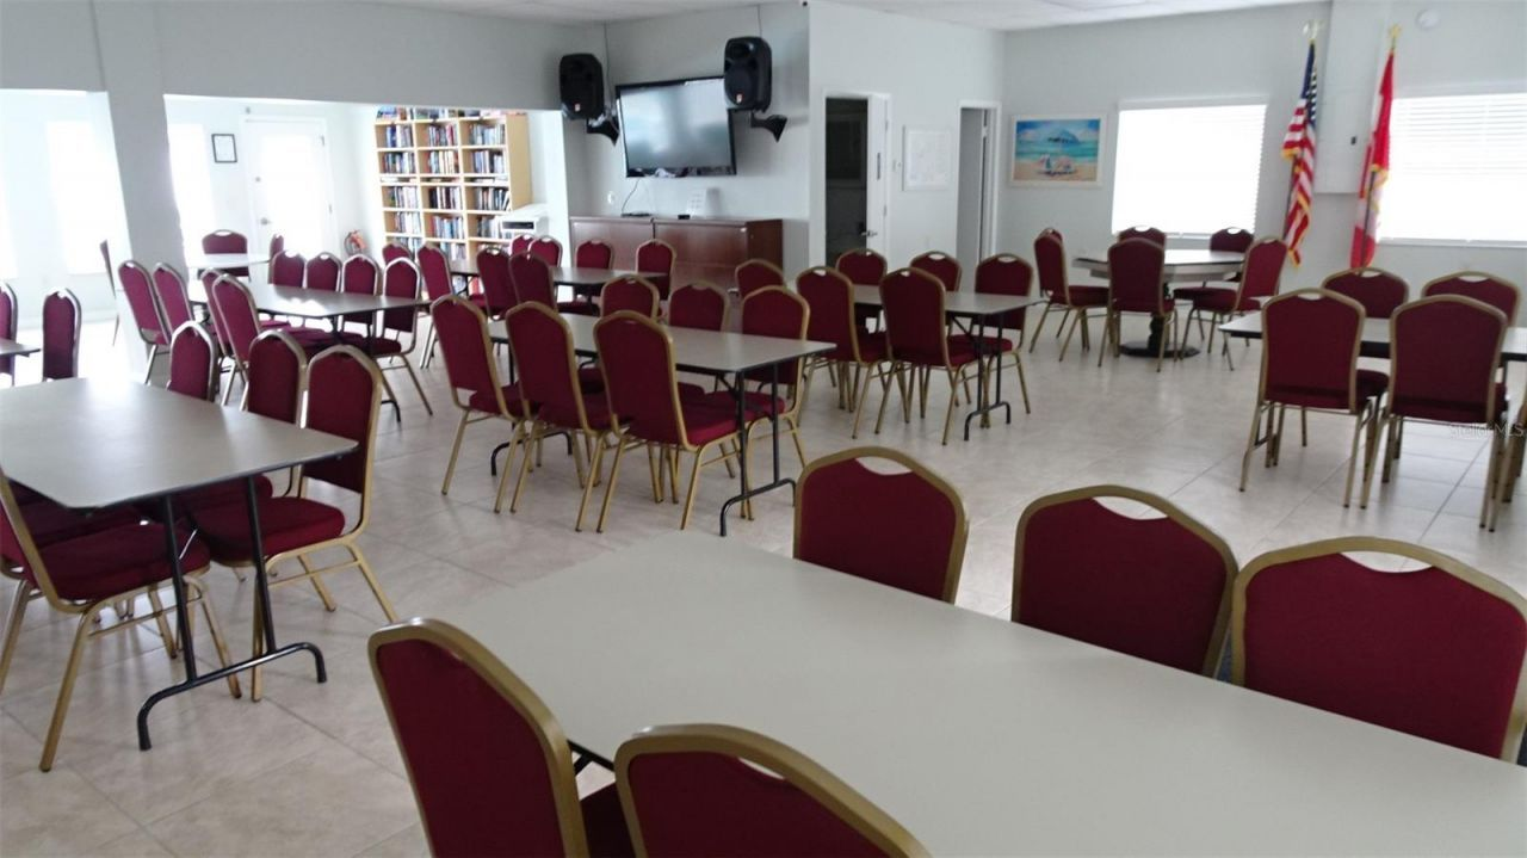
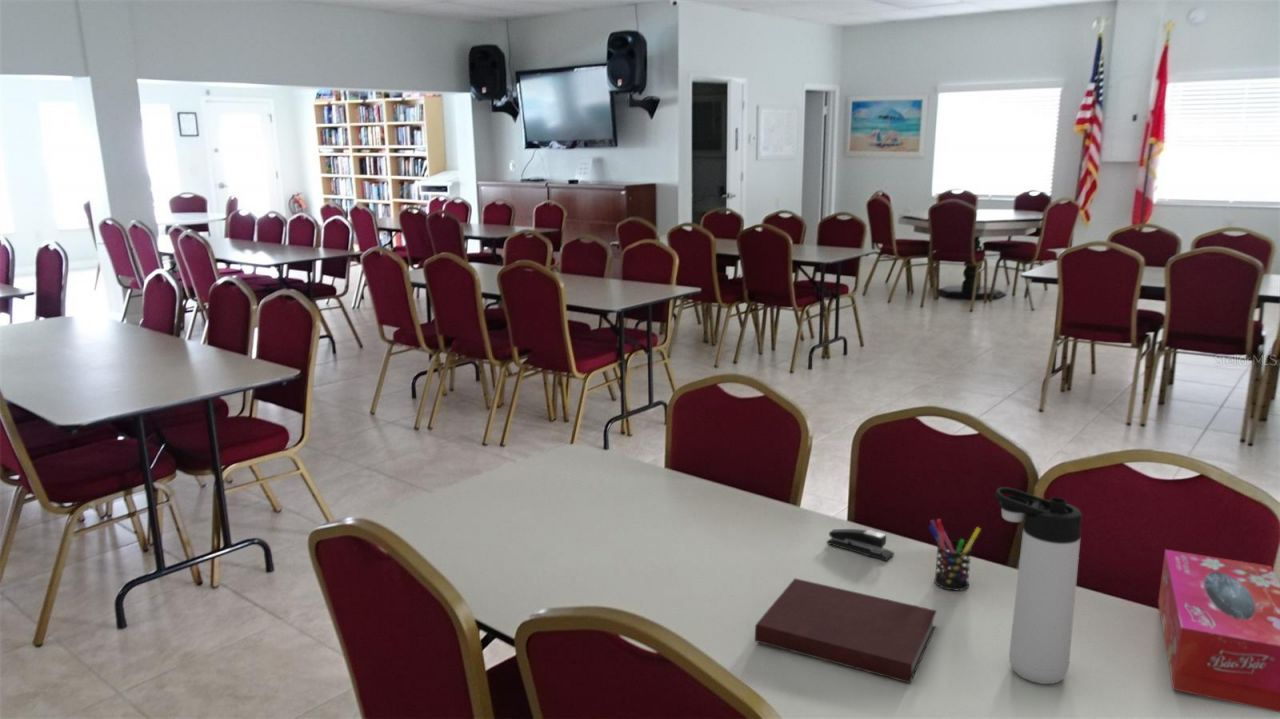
+ pen holder [928,518,982,592]
+ tissue box [1157,549,1280,713]
+ stapler [826,528,895,562]
+ notebook [754,577,938,684]
+ thermos bottle [994,486,1083,685]
